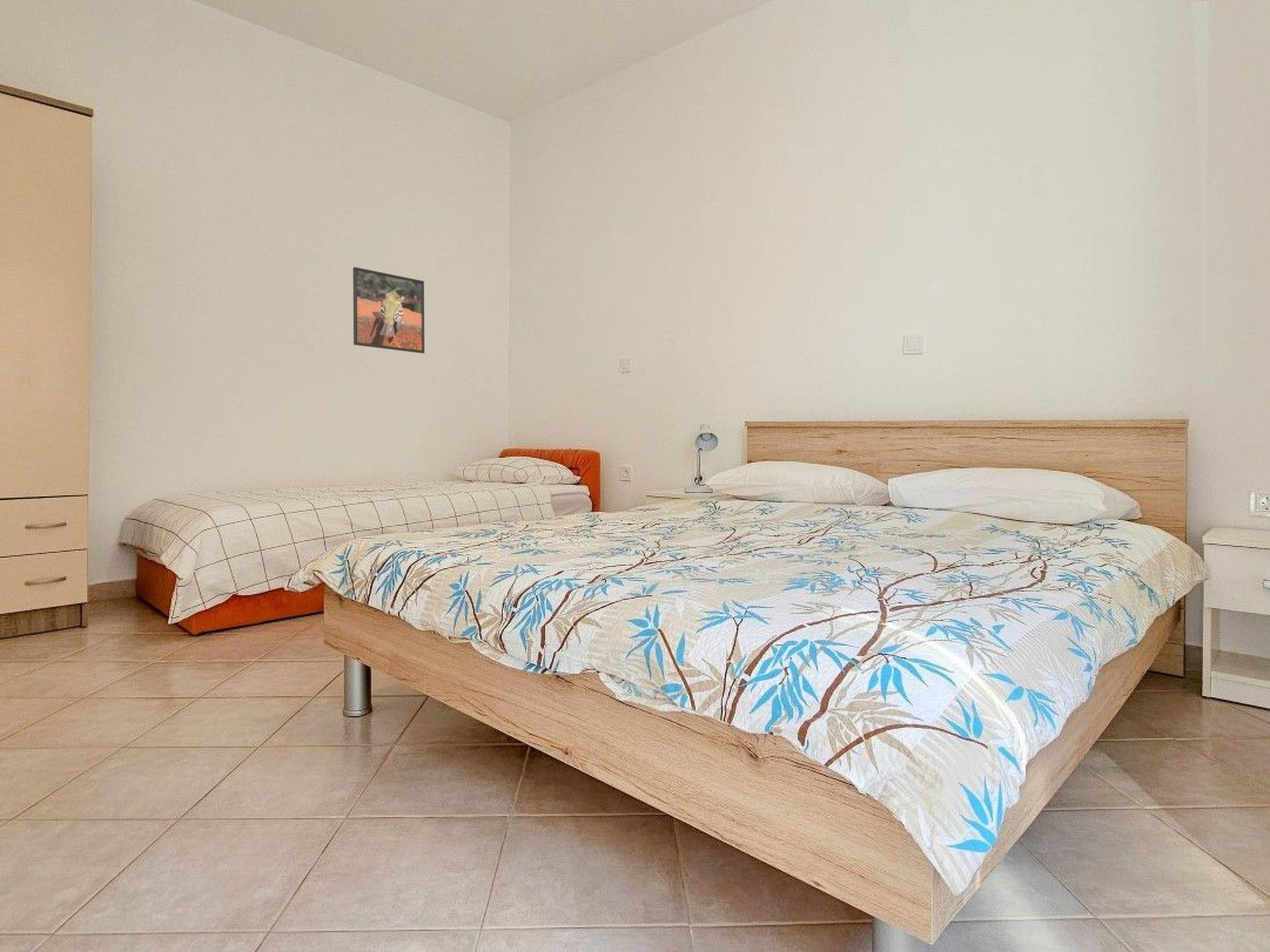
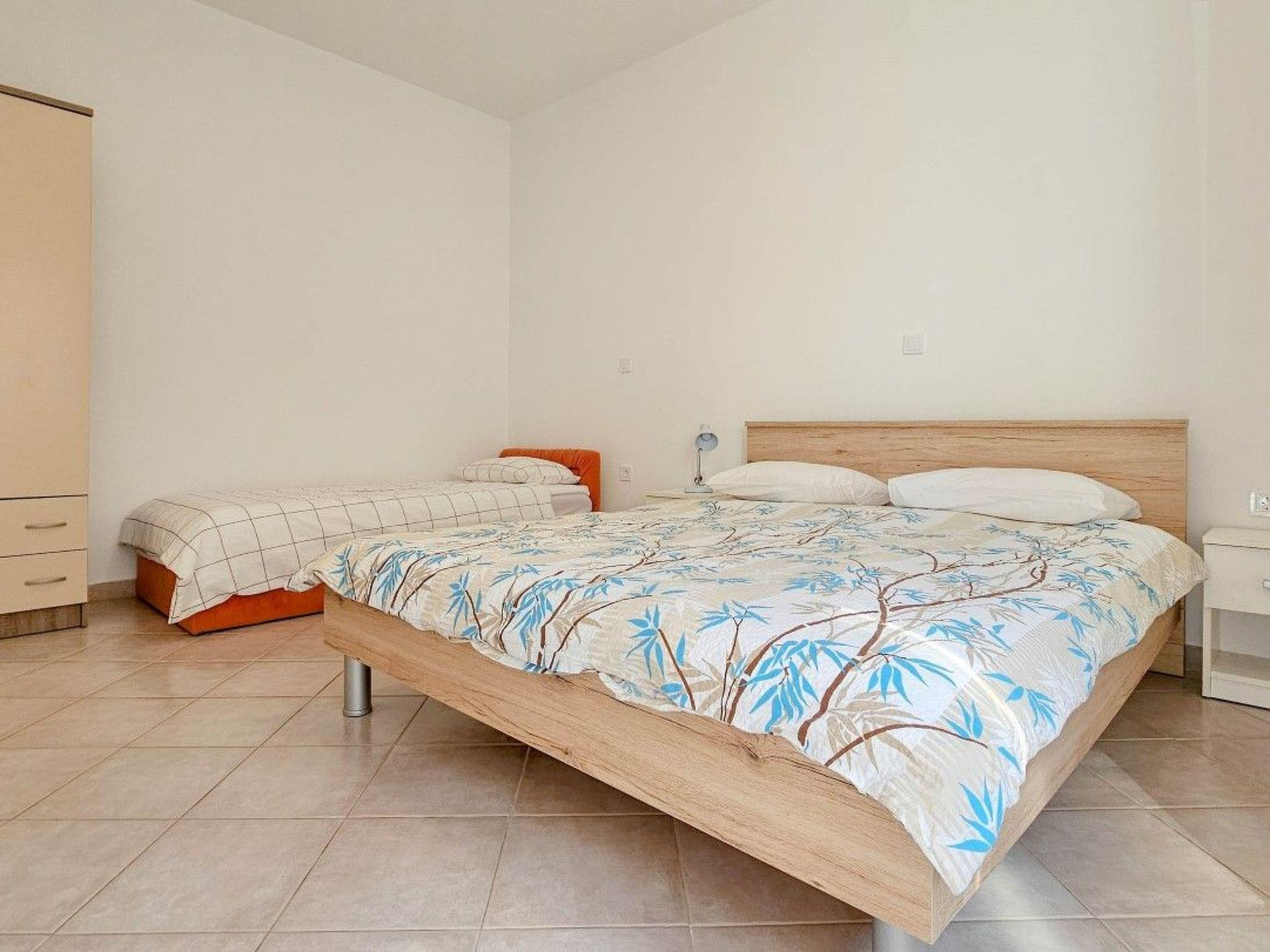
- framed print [352,267,425,354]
